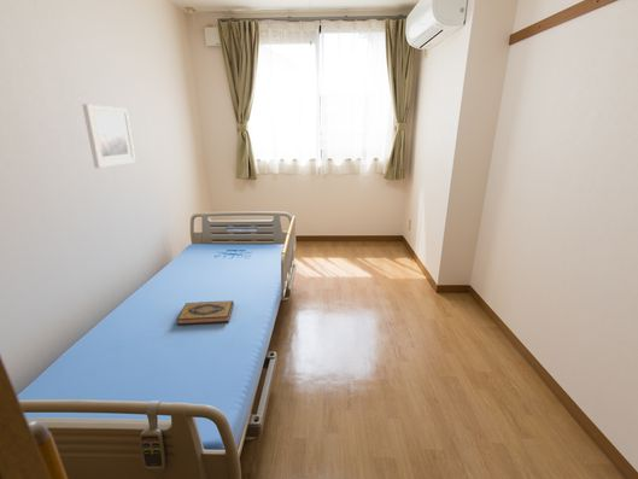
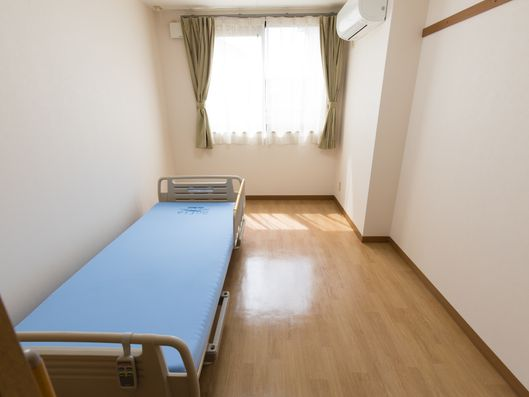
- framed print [81,103,136,169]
- hardback book [175,299,235,326]
